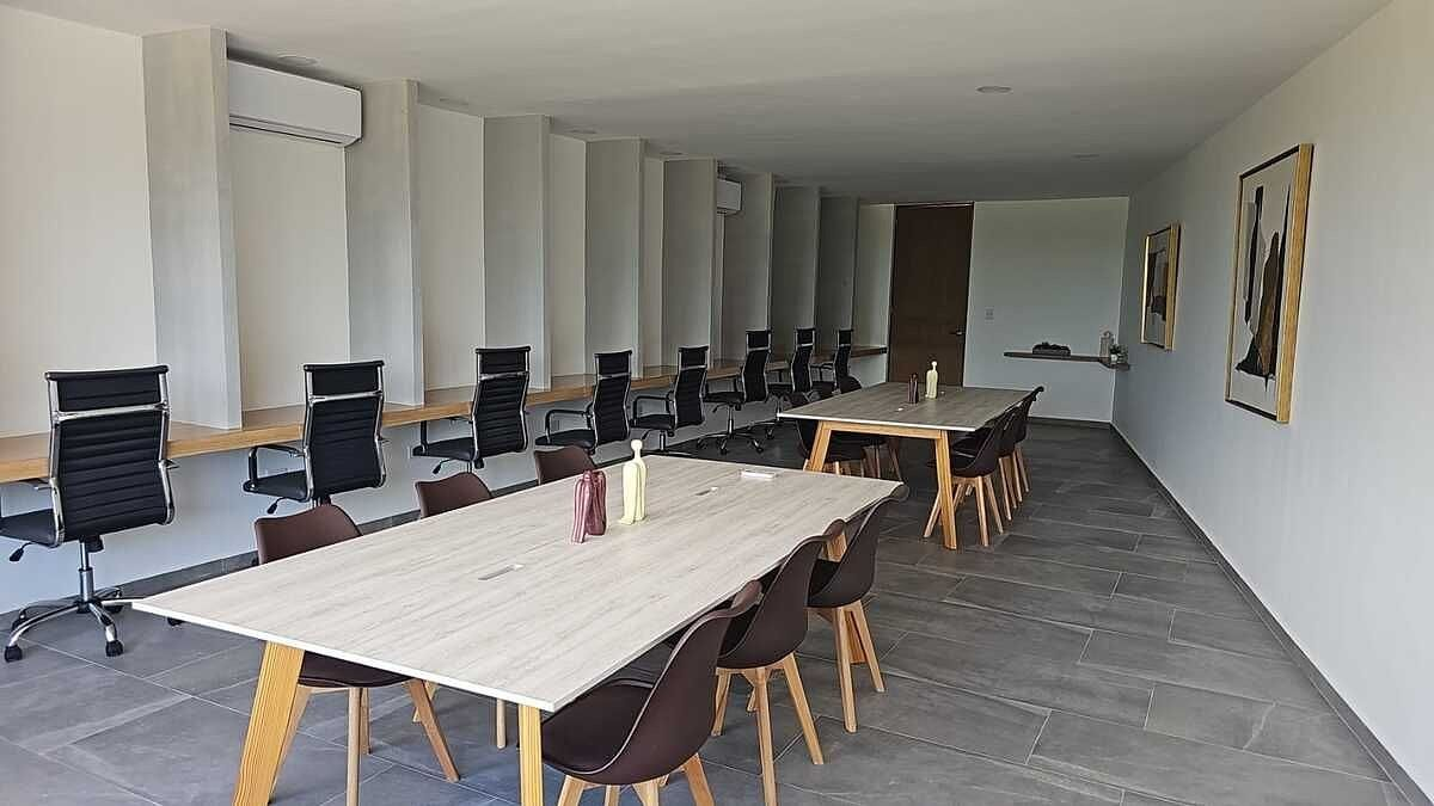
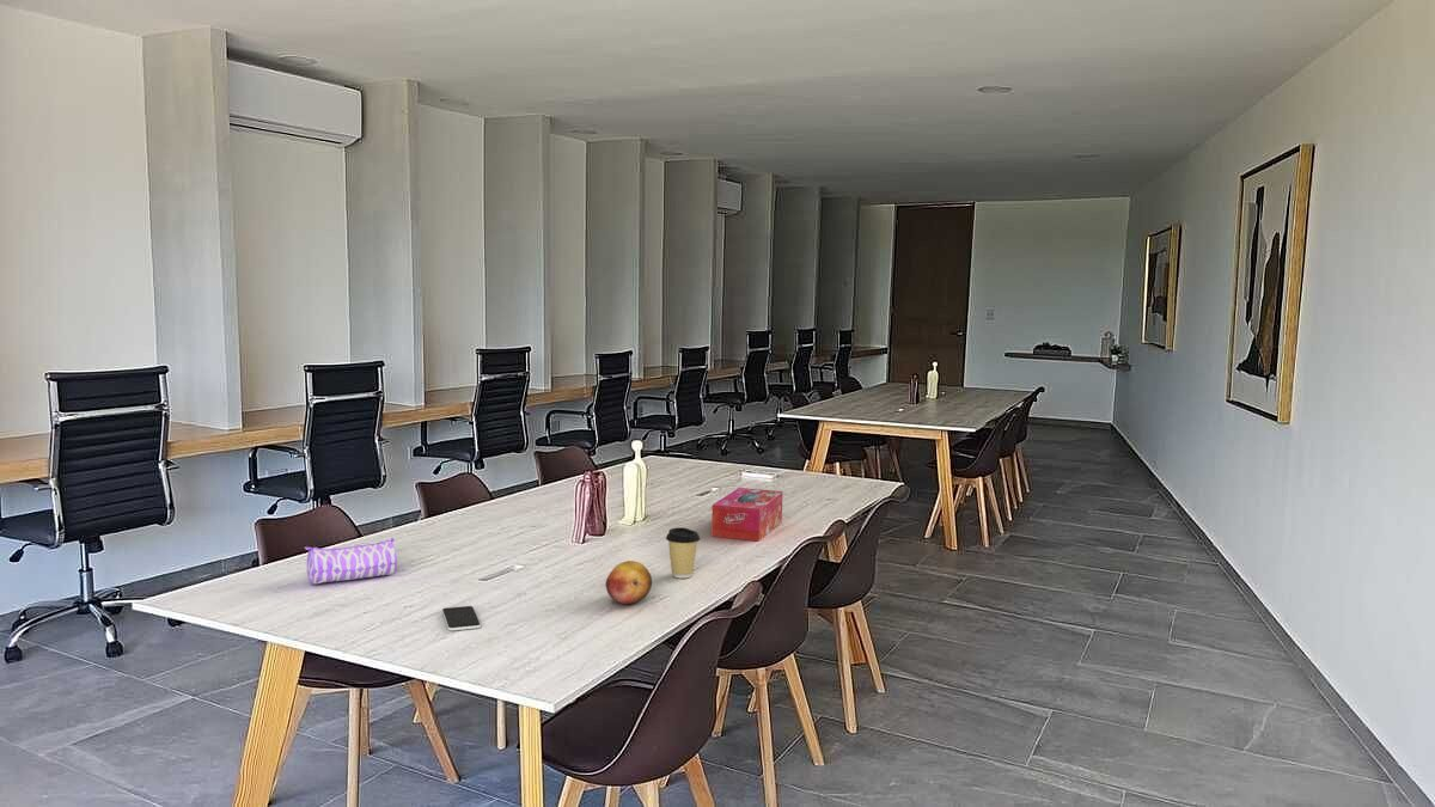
+ tissue box [710,487,783,543]
+ pencil case [304,537,398,586]
+ smartphone [441,605,482,631]
+ fruit [605,560,653,606]
+ coffee cup [665,526,701,580]
